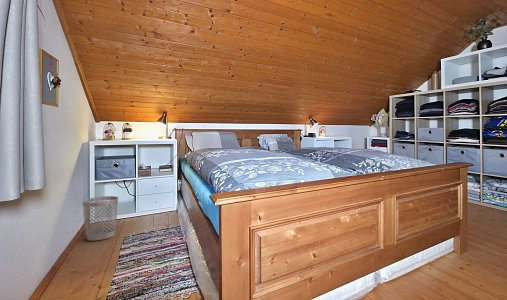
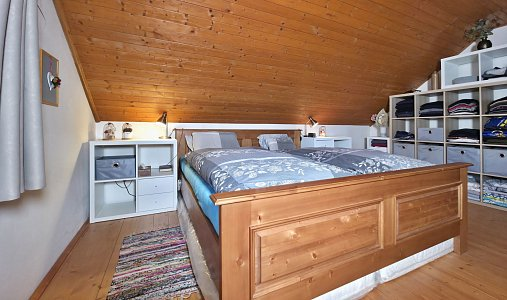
- wastebasket [82,195,119,241]
